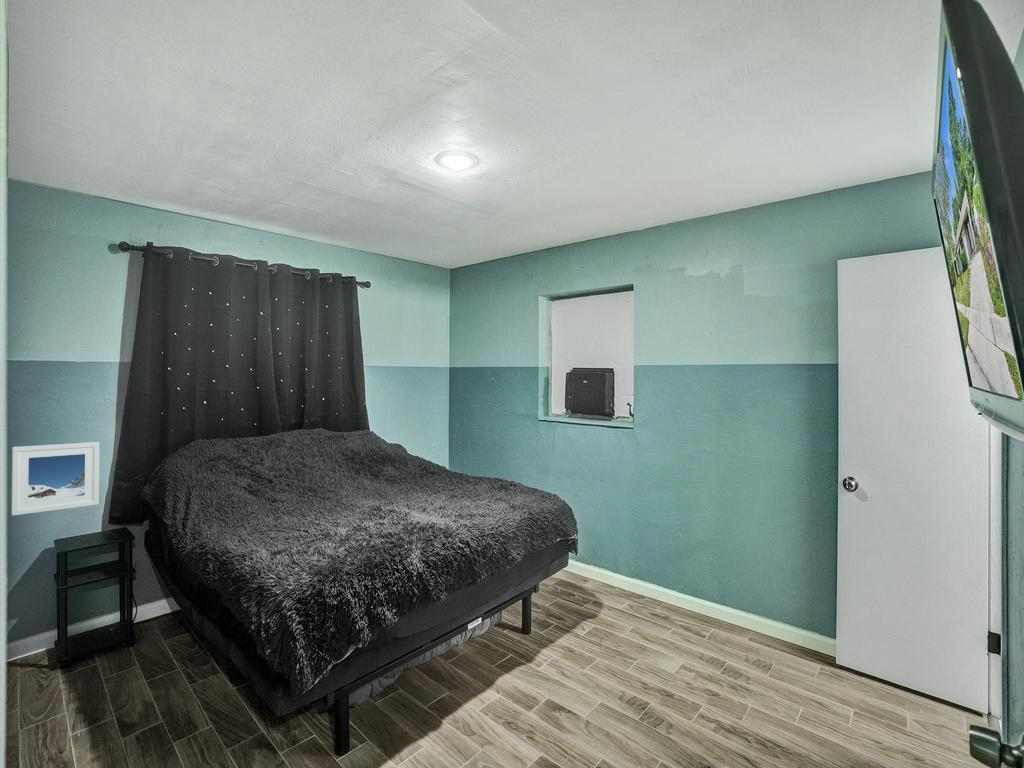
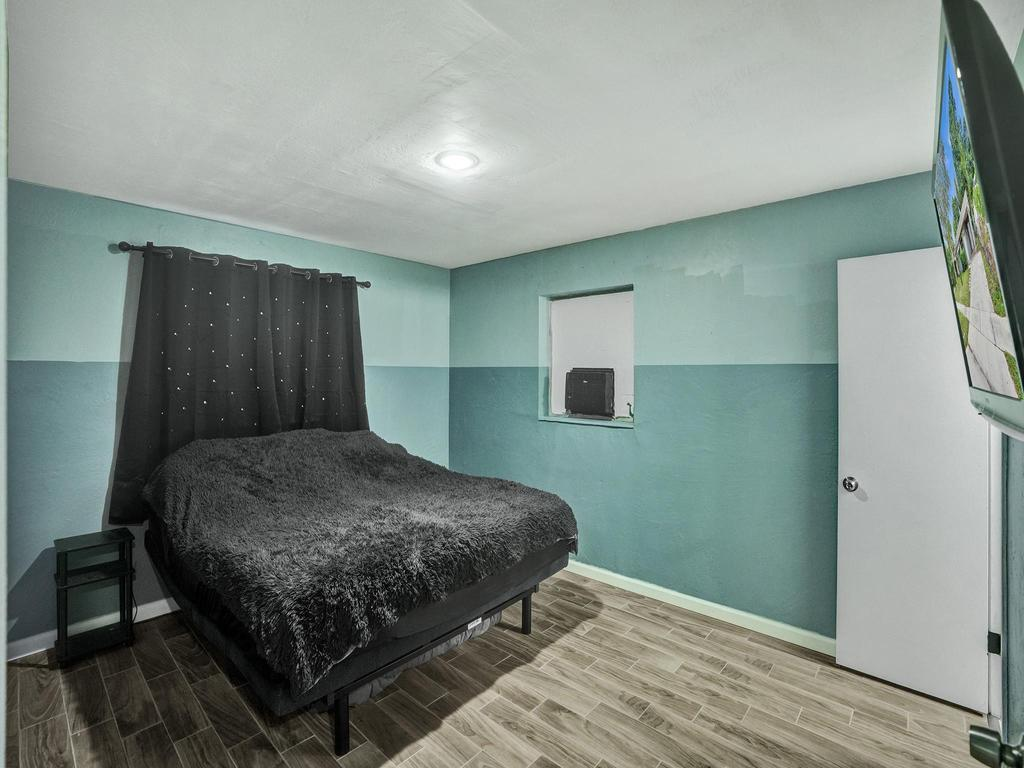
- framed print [10,441,100,516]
